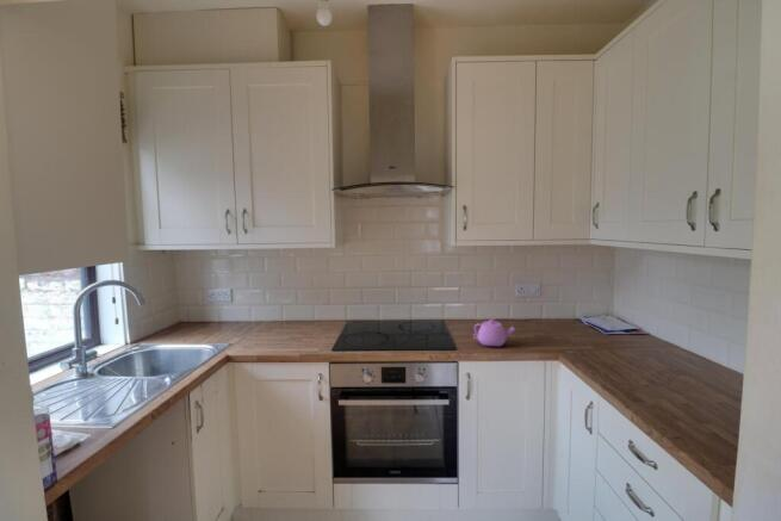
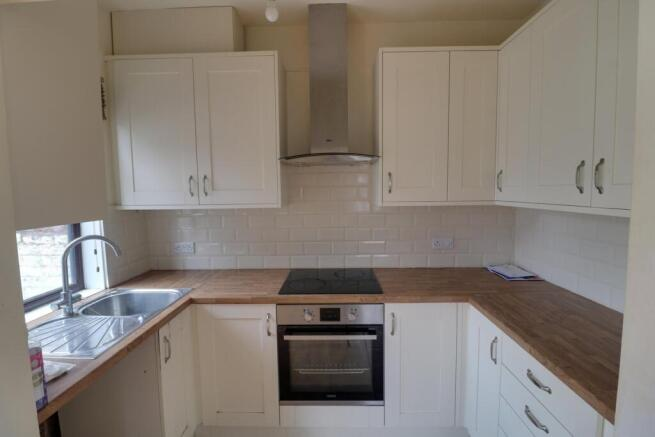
- teapot [472,318,516,348]
